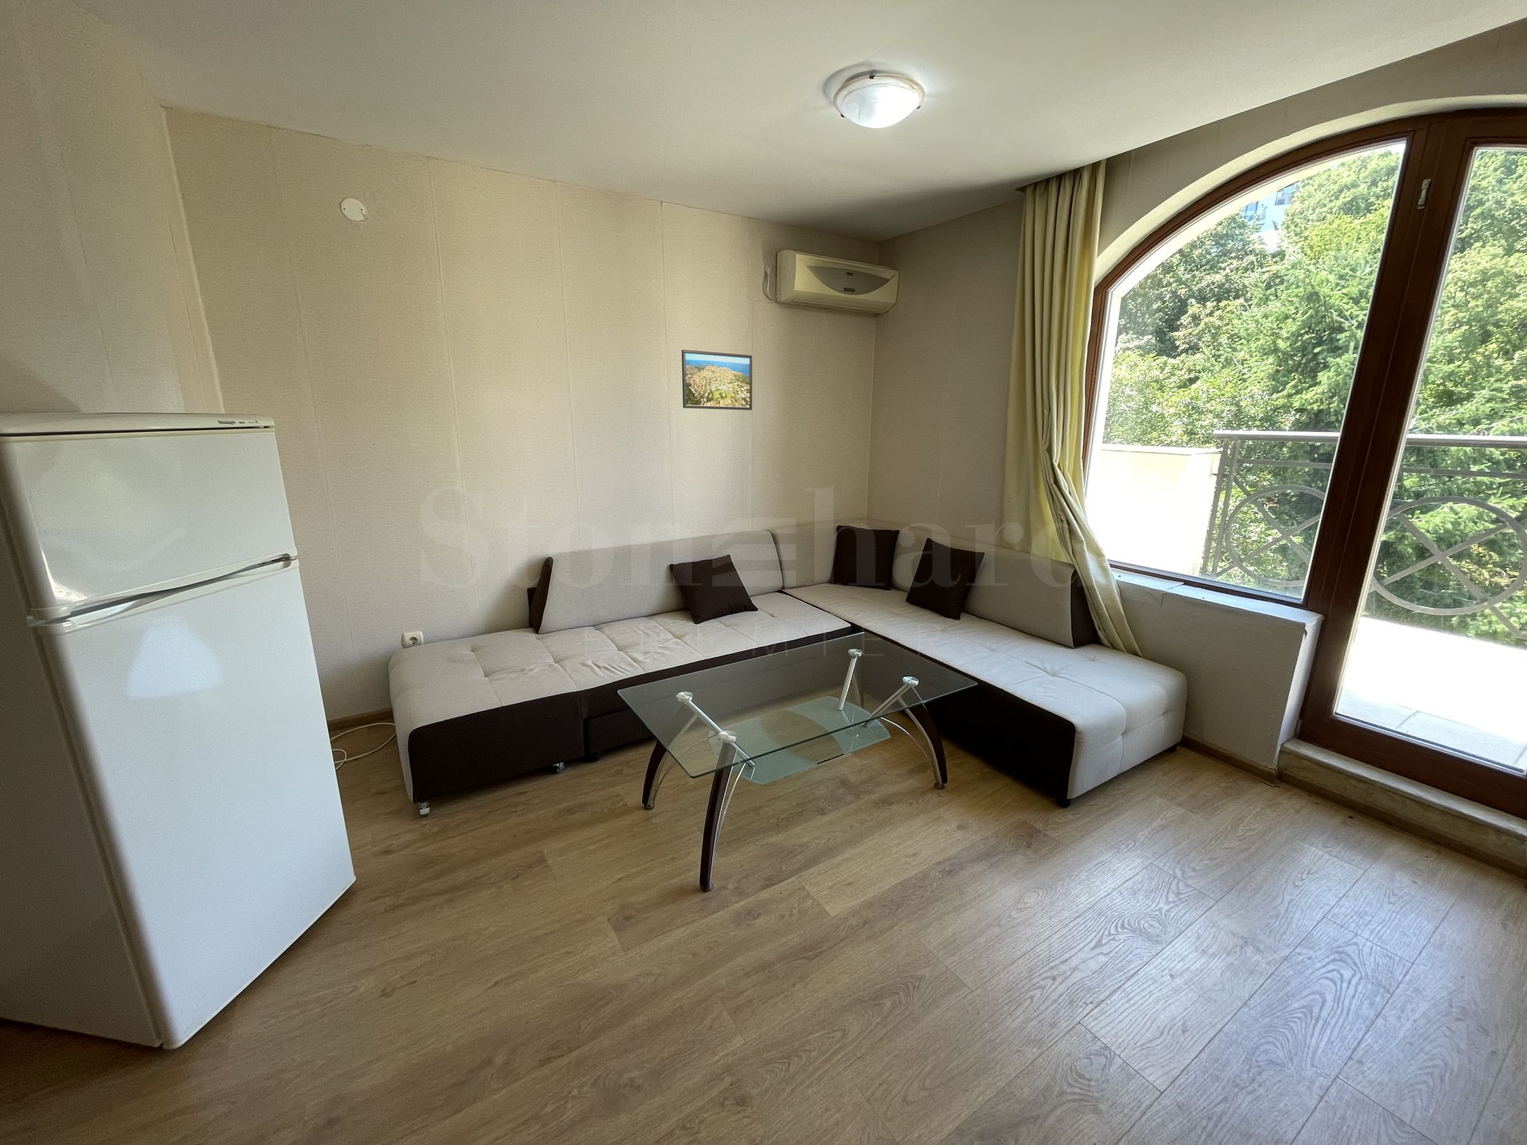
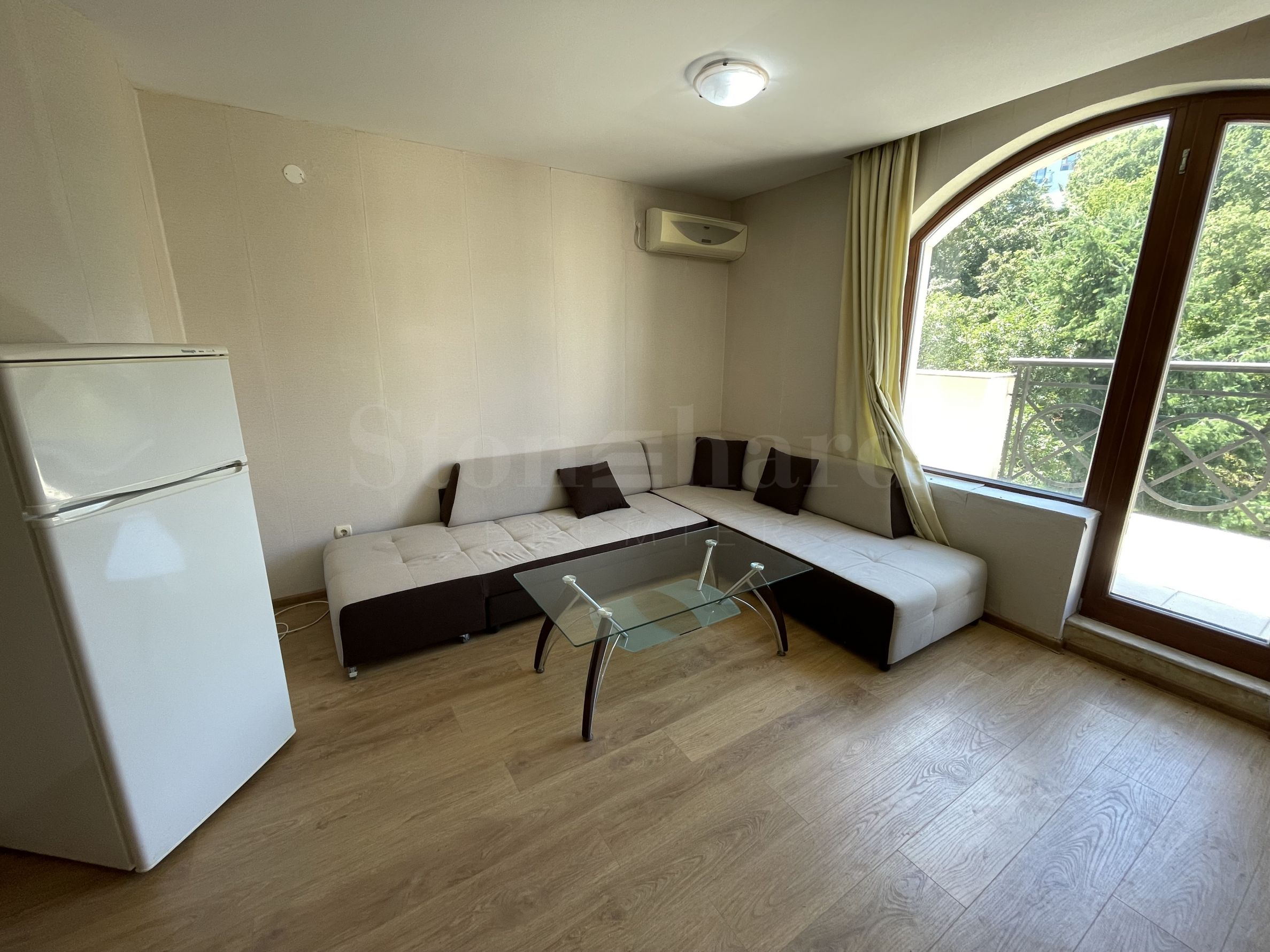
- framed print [681,349,753,411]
